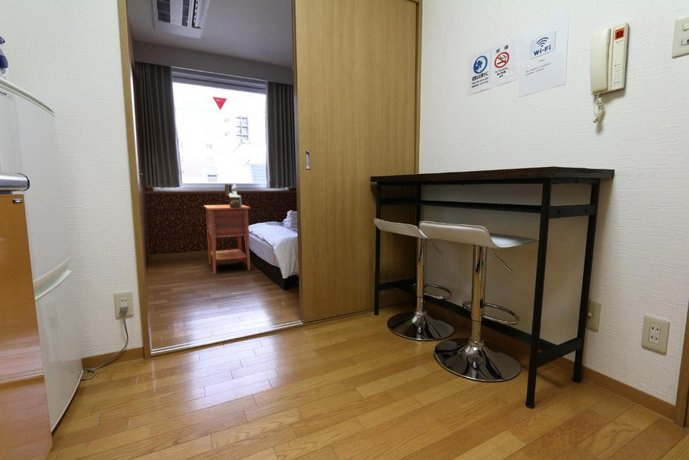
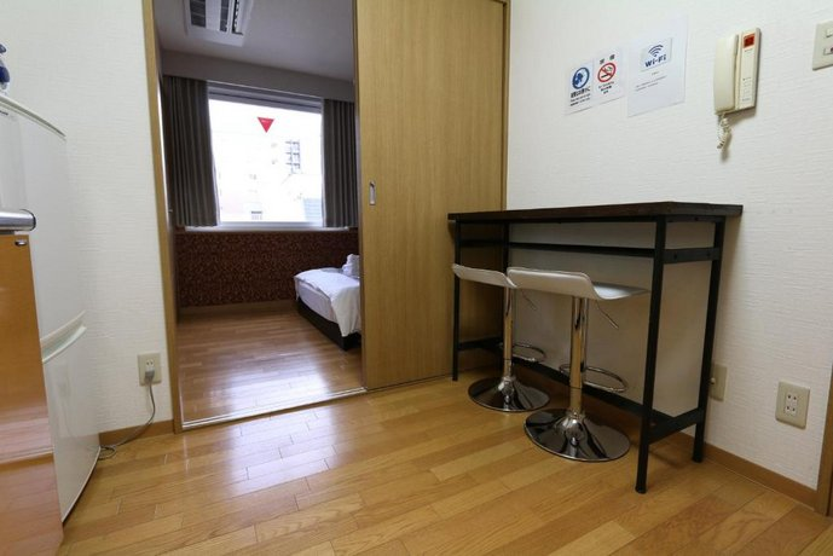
- lighter [224,183,243,208]
- nightstand [203,204,251,275]
